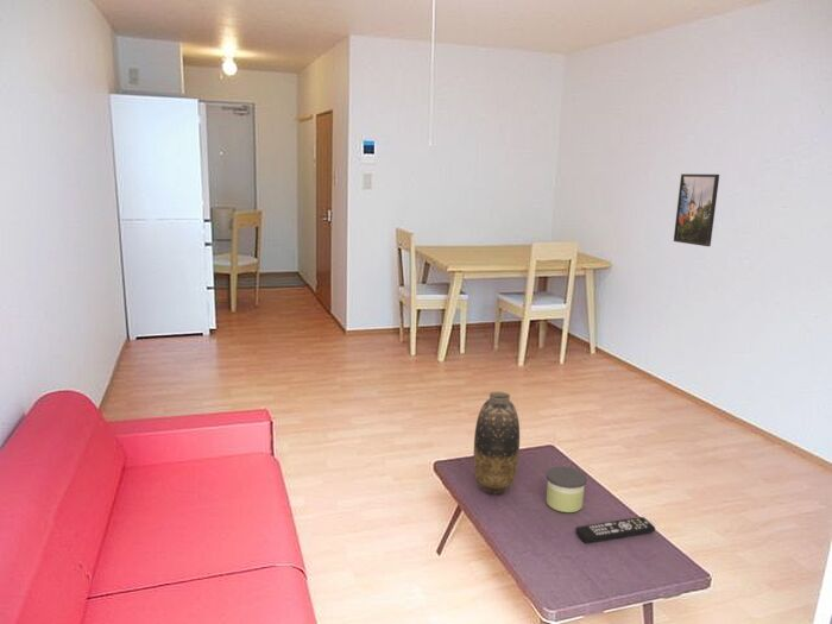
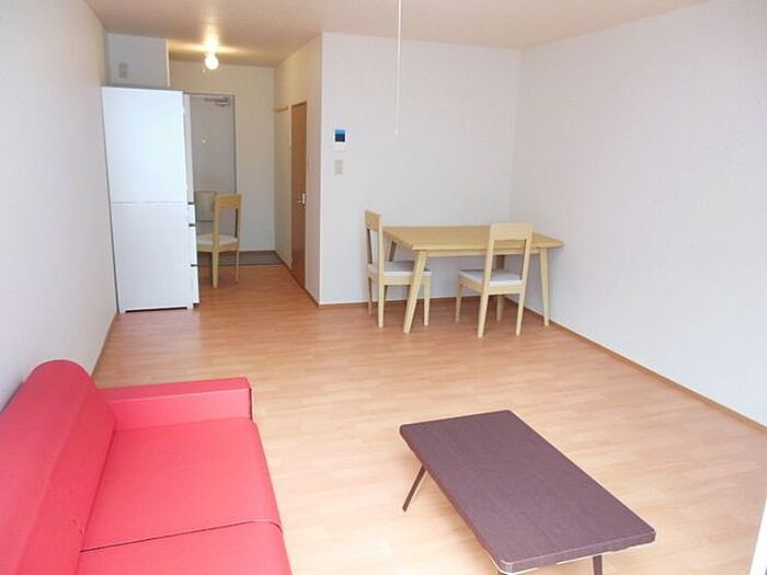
- remote control [574,516,656,544]
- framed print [673,174,720,247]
- candle [546,466,588,513]
- vase [473,391,521,494]
